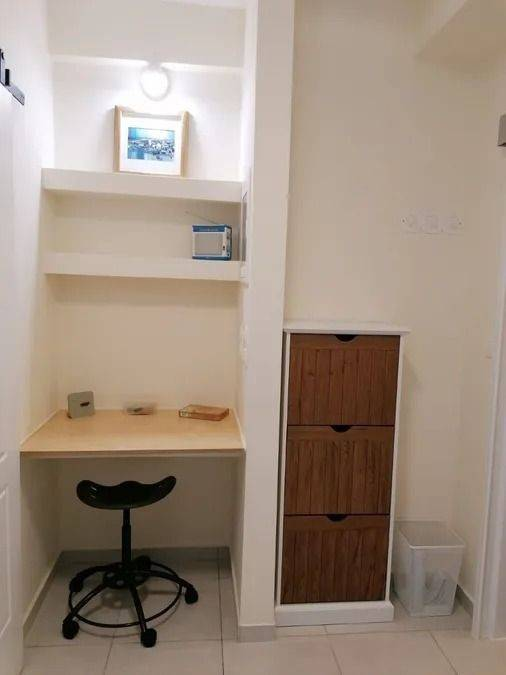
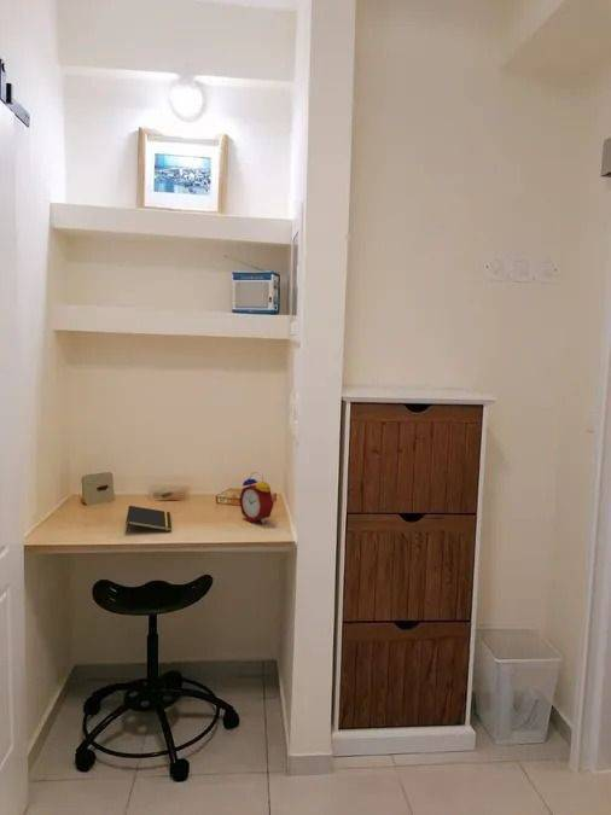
+ notepad [124,505,173,534]
+ alarm clock [238,471,274,524]
